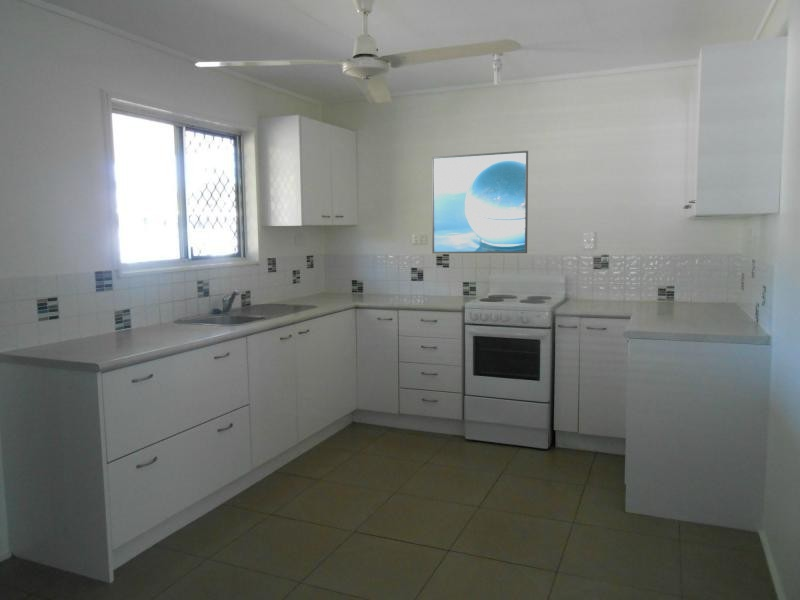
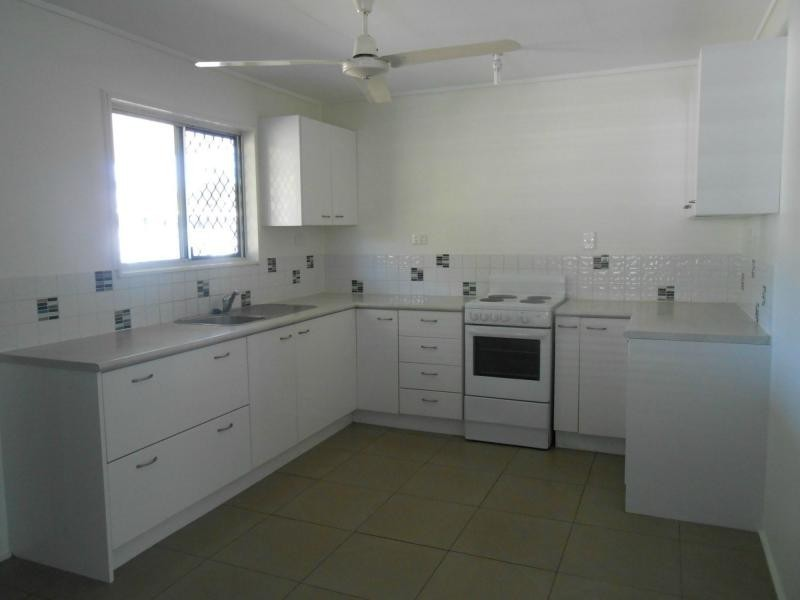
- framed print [431,150,529,254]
